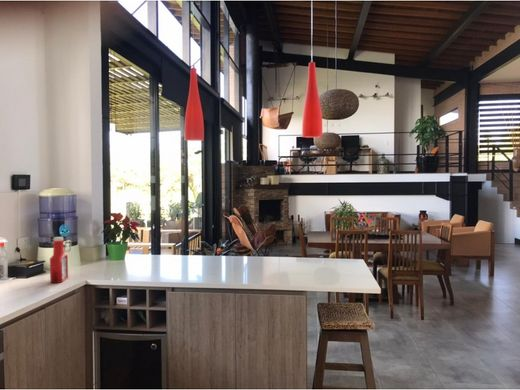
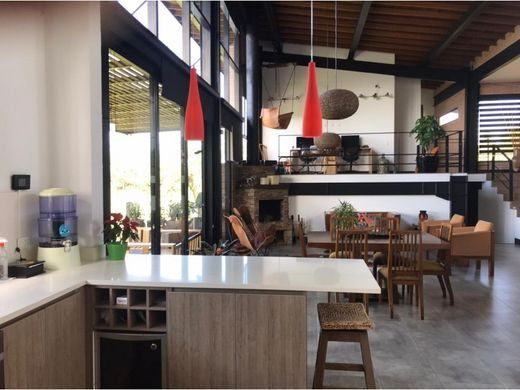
- soap bottle [49,236,69,284]
